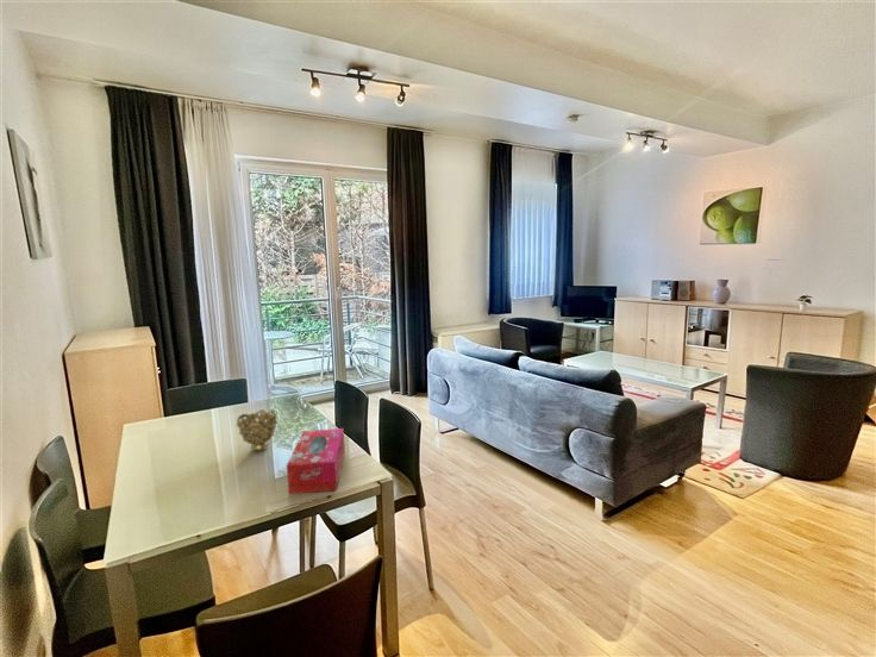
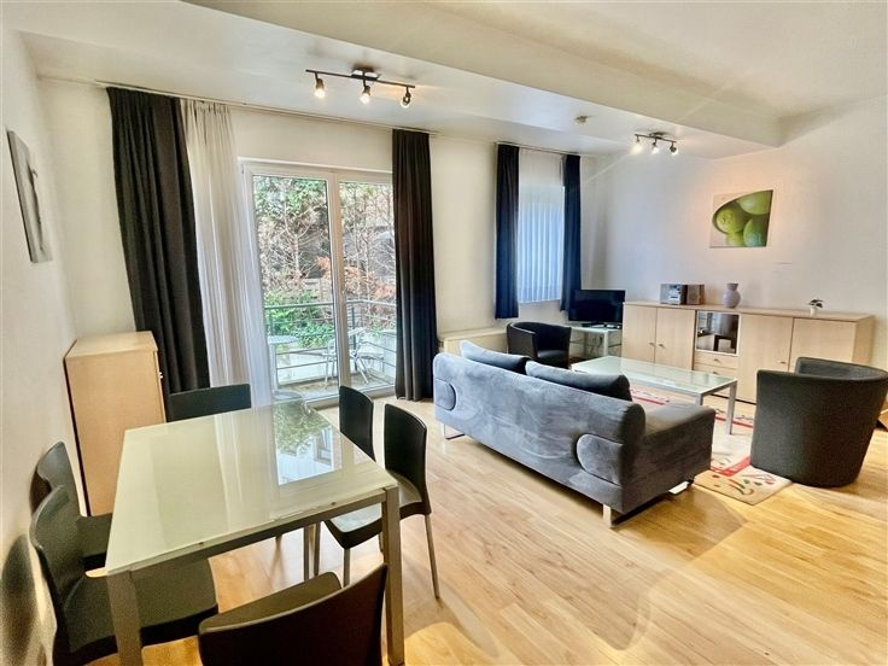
- decorative bowl [236,408,280,452]
- tissue box [286,427,346,495]
